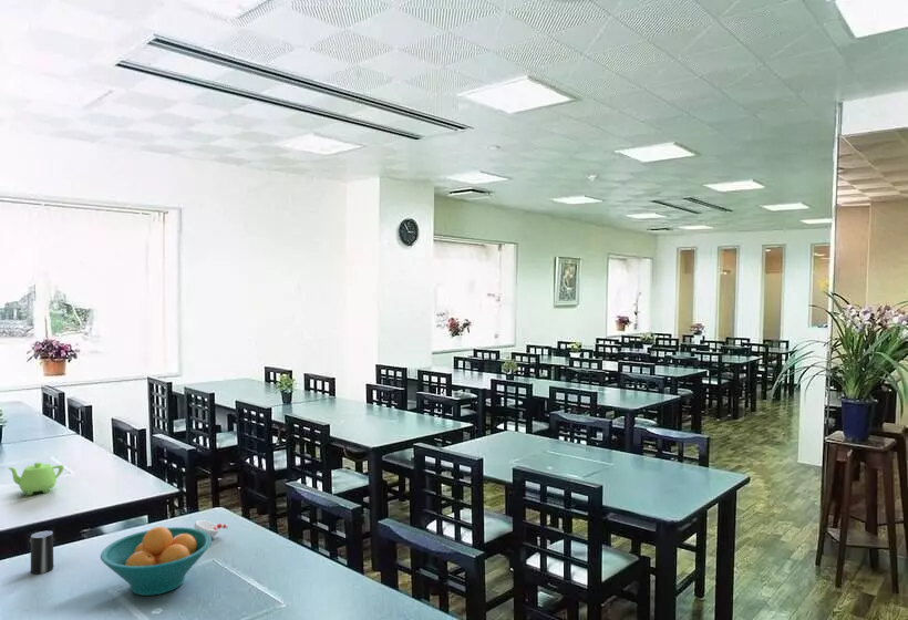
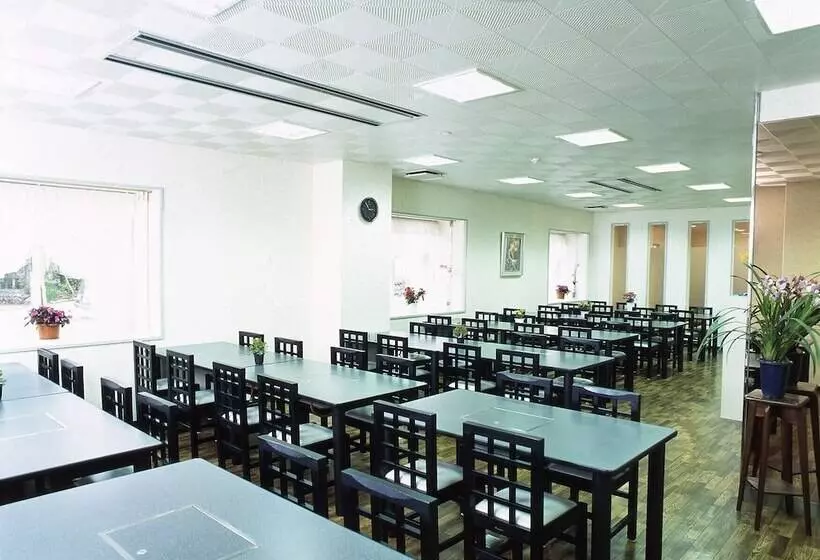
- cup [193,519,229,538]
- fruit bowl [100,526,213,597]
- teapot [6,462,65,496]
- cup [29,529,54,575]
